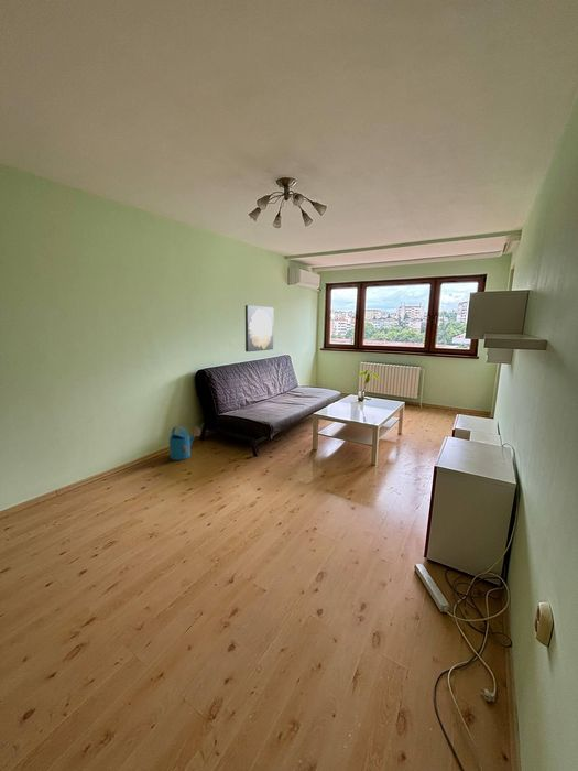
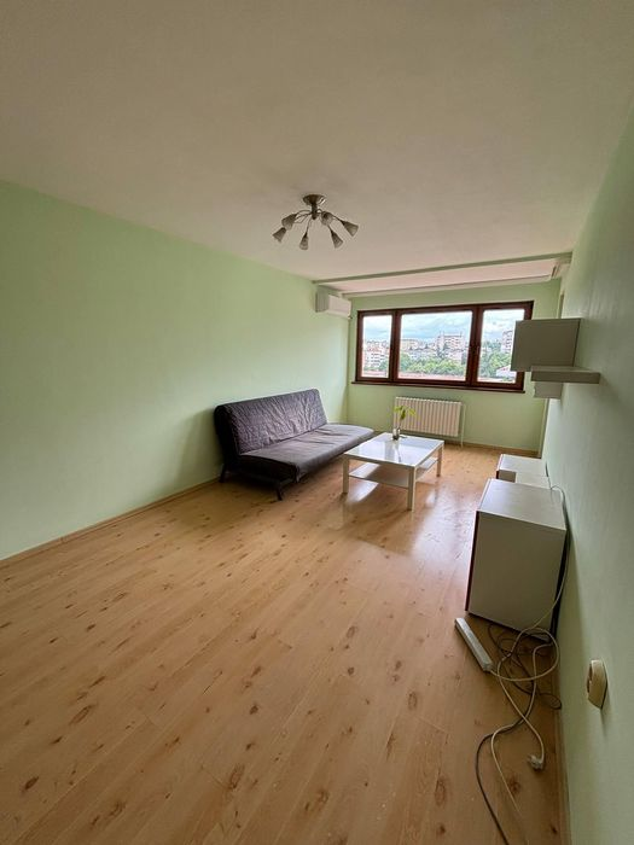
- wall art [244,304,275,352]
- watering can [168,425,201,461]
